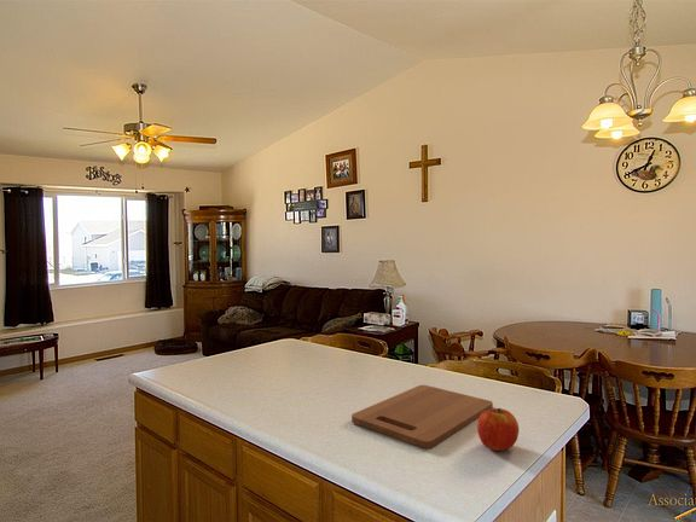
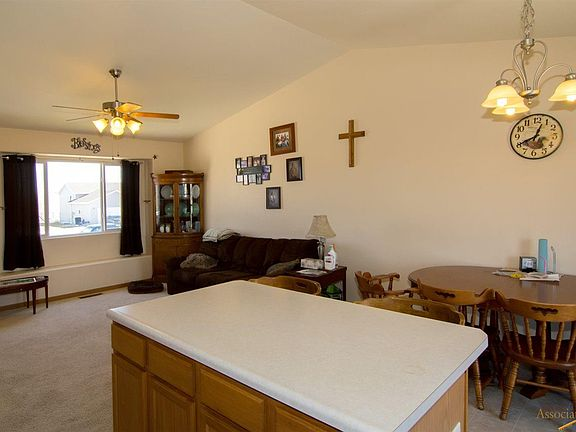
- apple [476,407,520,452]
- cutting board [350,384,494,450]
